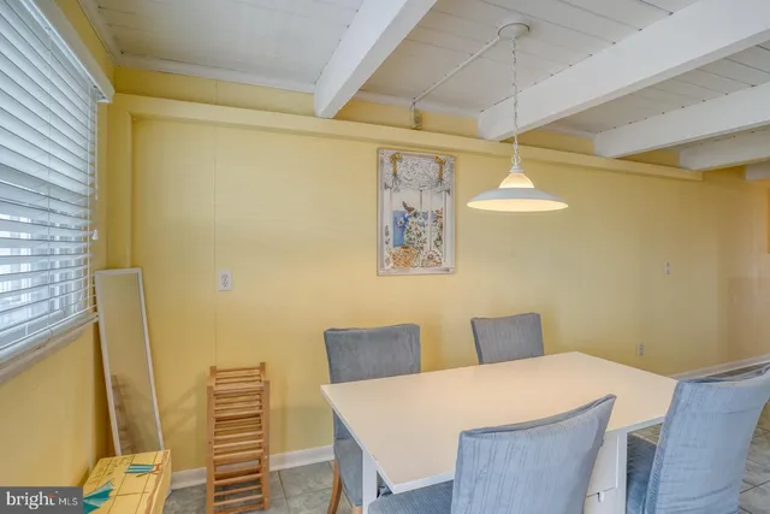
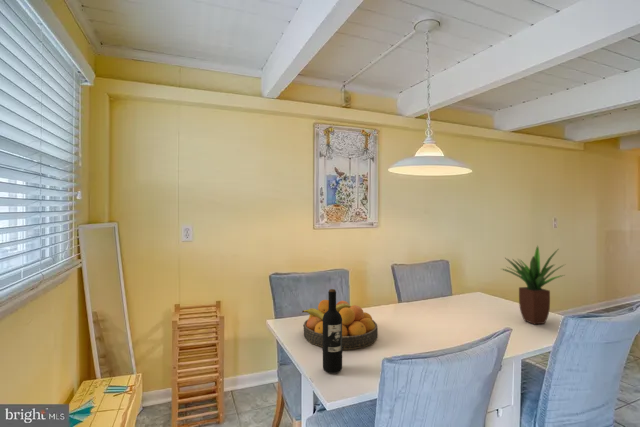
+ potted plant [500,245,566,325]
+ wine bottle [322,288,343,374]
+ fruit bowl [301,299,379,350]
